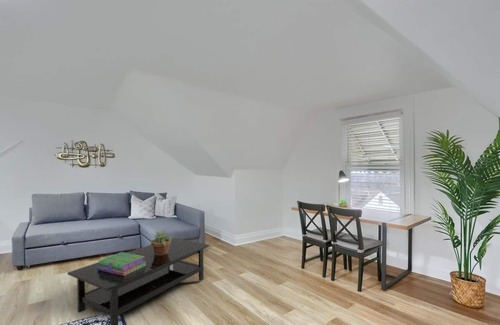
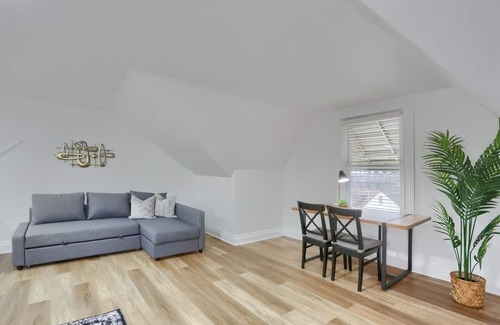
- potted plant [146,228,173,255]
- coffee table [67,237,210,325]
- stack of books [97,251,147,276]
